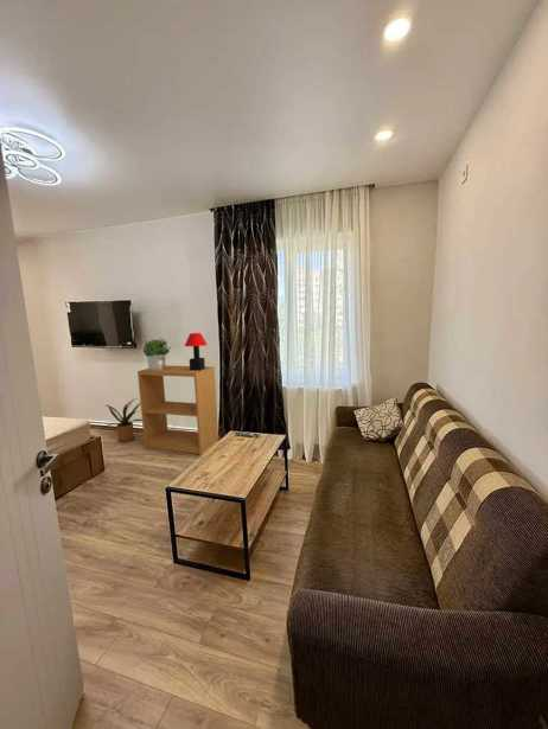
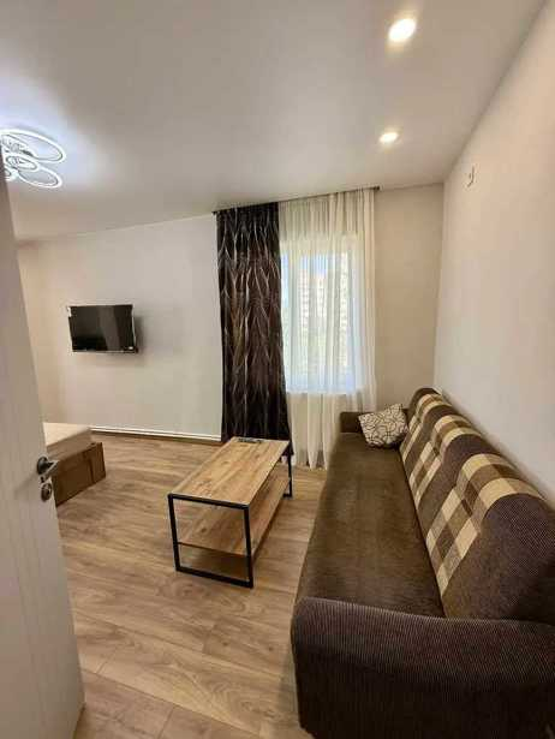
- bookshelf [136,364,219,456]
- house plant [103,397,142,443]
- table lamp [184,332,209,371]
- potted plant [142,338,171,371]
